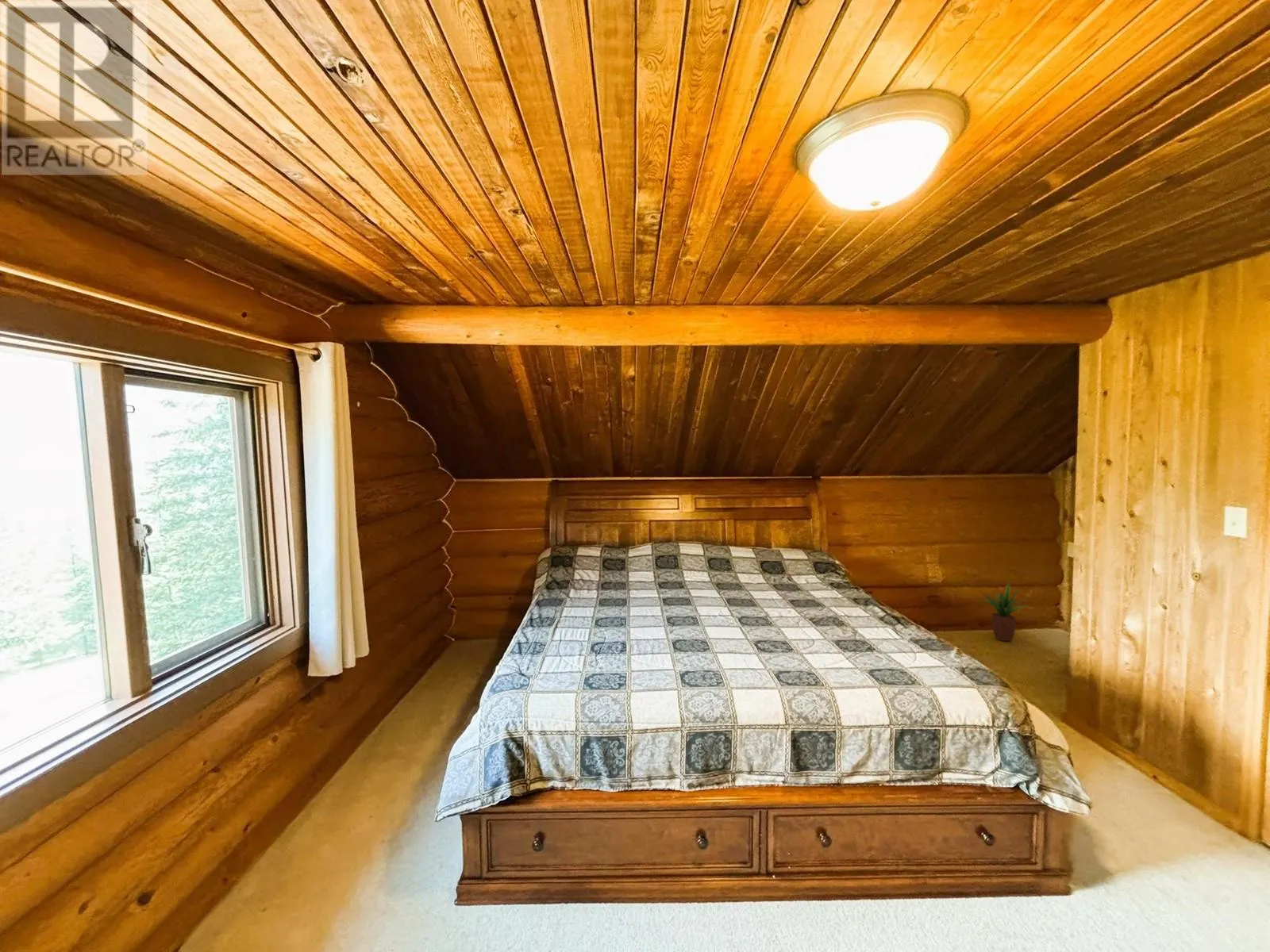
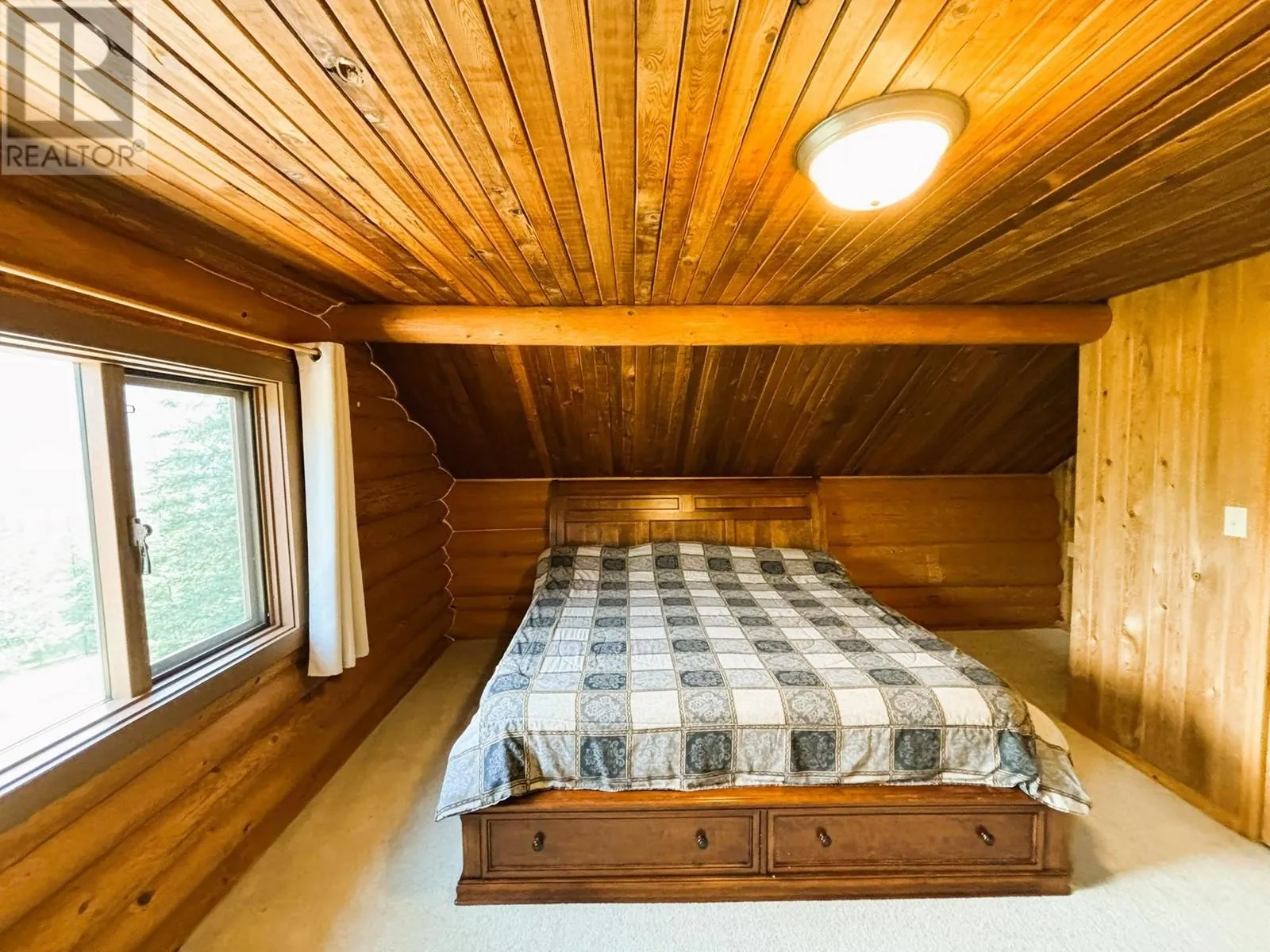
- potted plant [979,581,1032,642]
